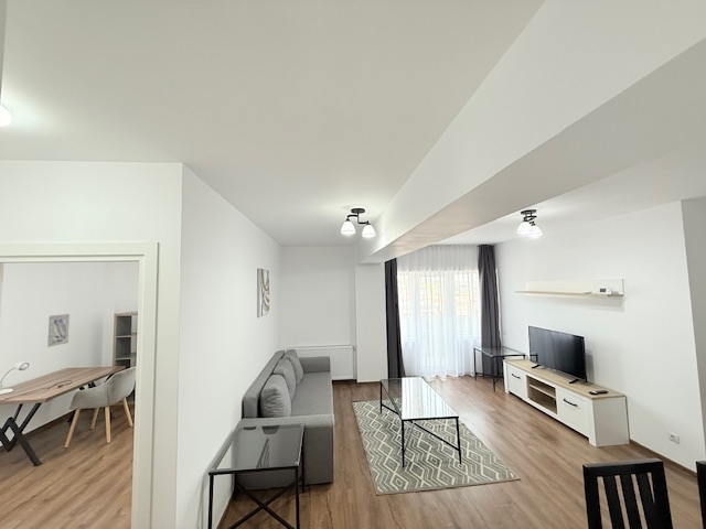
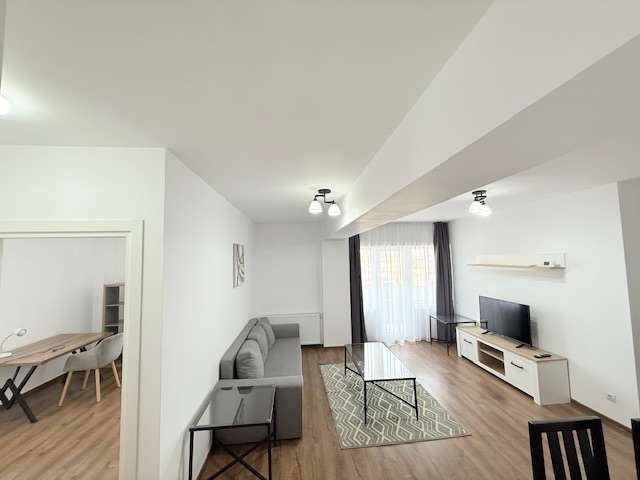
- wall art [46,313,71,348]
